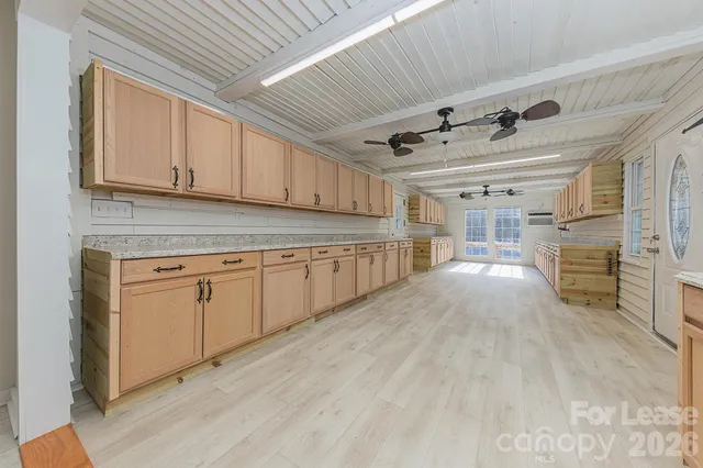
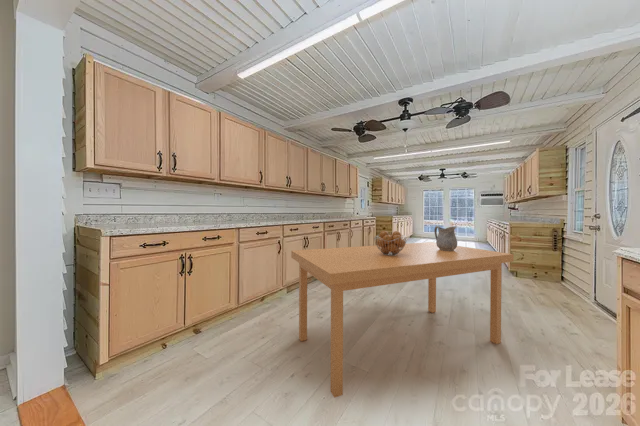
+ desk [290,241,515,399]
+ pitcher [433,225,458,251]
+ fruit basket [373,230,408,256]
